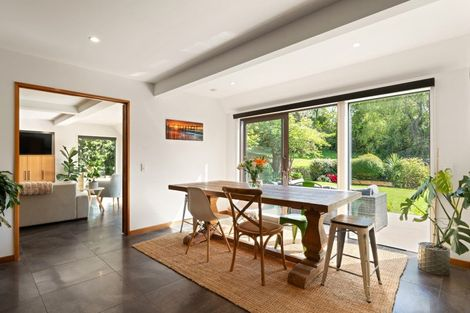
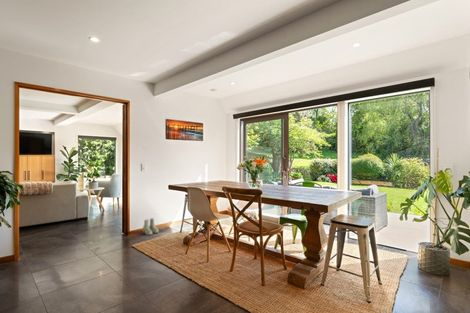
+ boots [142,217,160,236]
